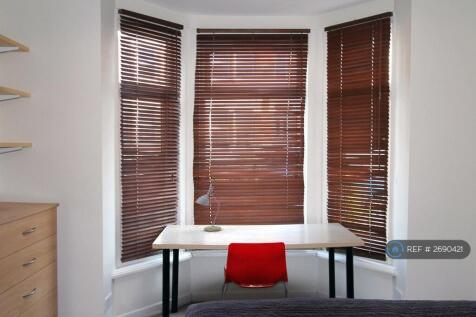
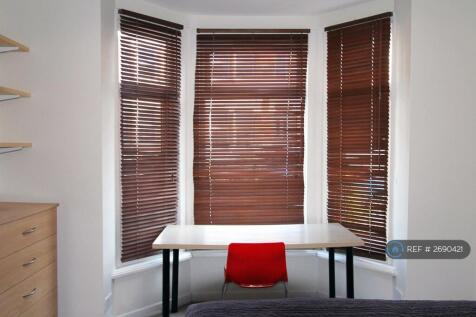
- desk lamp [195,184,222,233]
